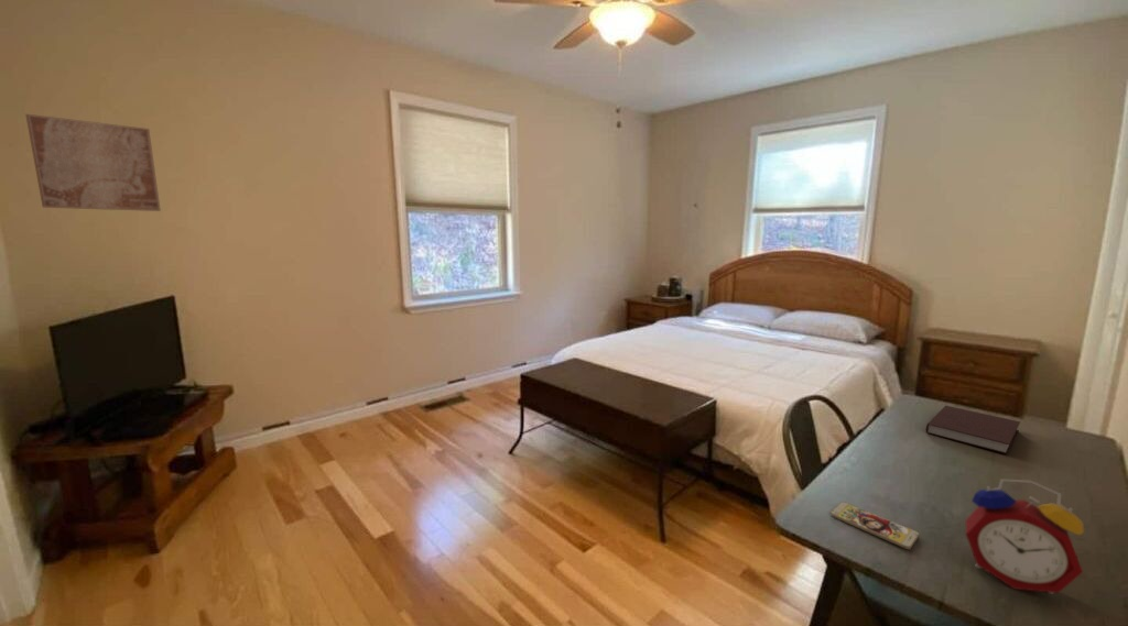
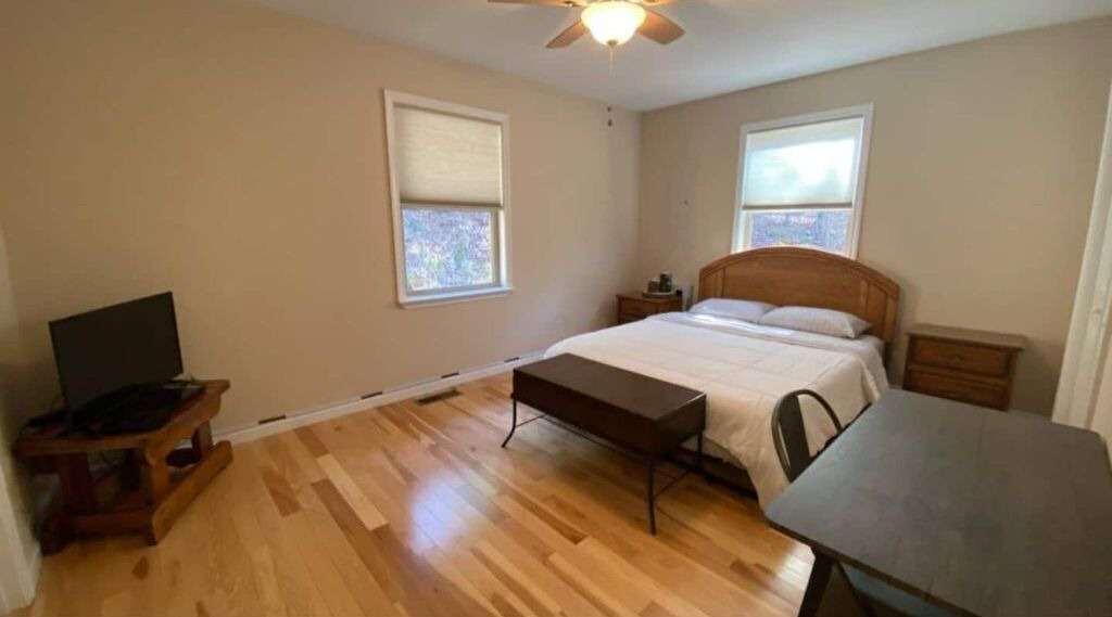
- smartphone [829,501,921,550]
- wall art [24,113,162,212]
- alarm clock [965,477,1085,595]
- notebook [925,405,1021,455]
